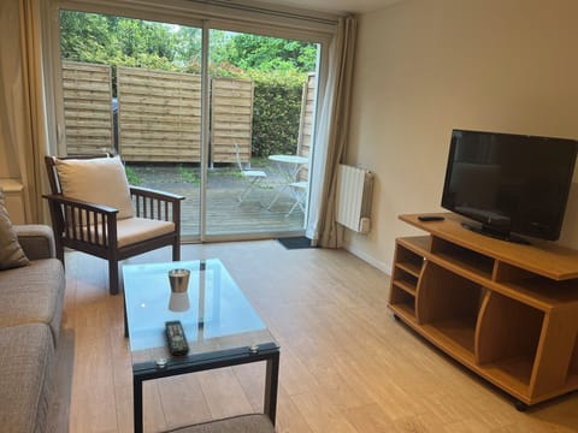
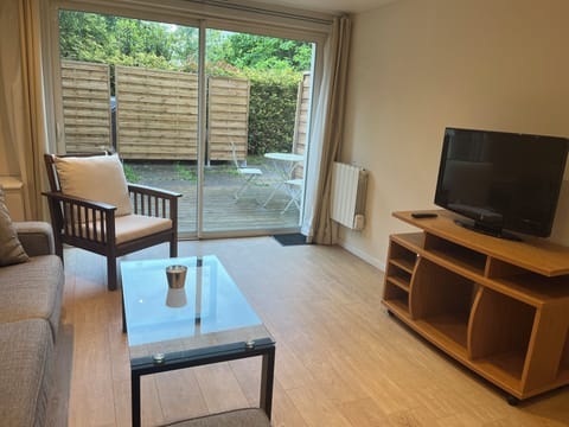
- remote control [164,319,190,357]
